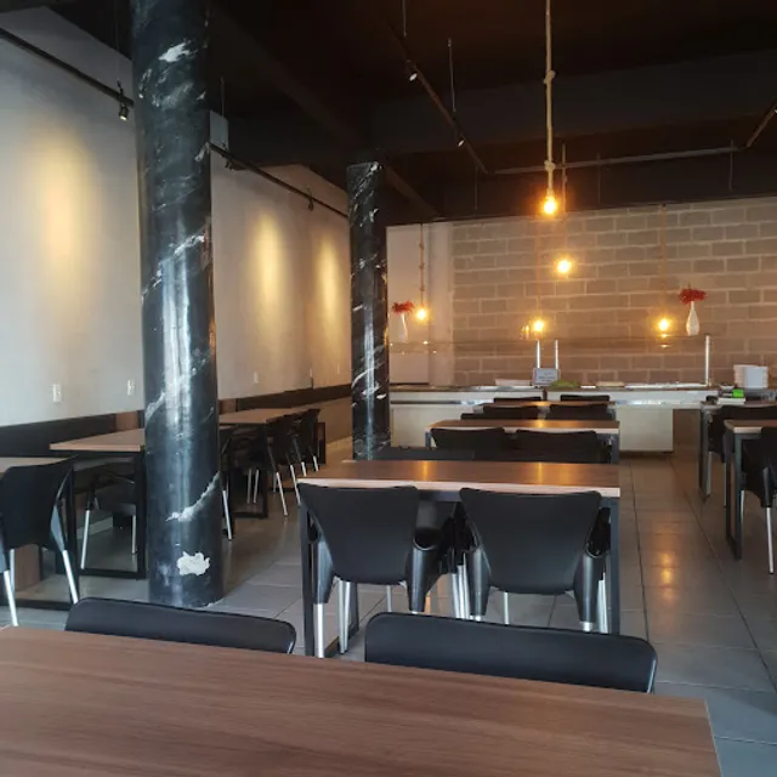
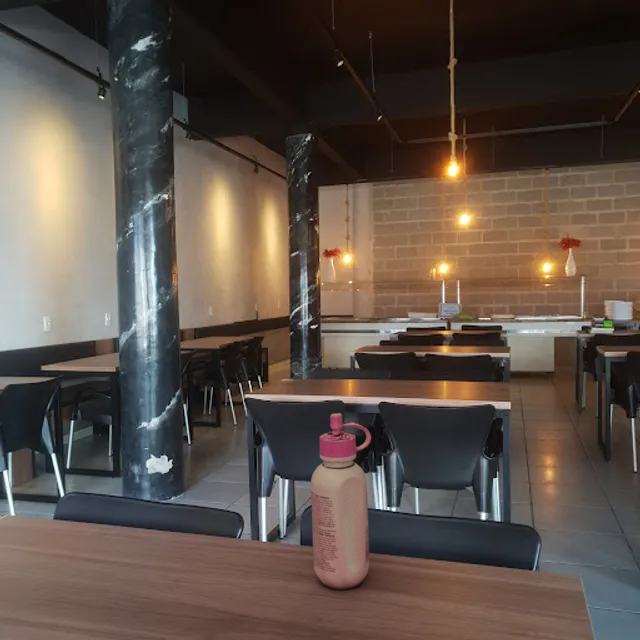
+ glue bottle [310,412,372,591]
